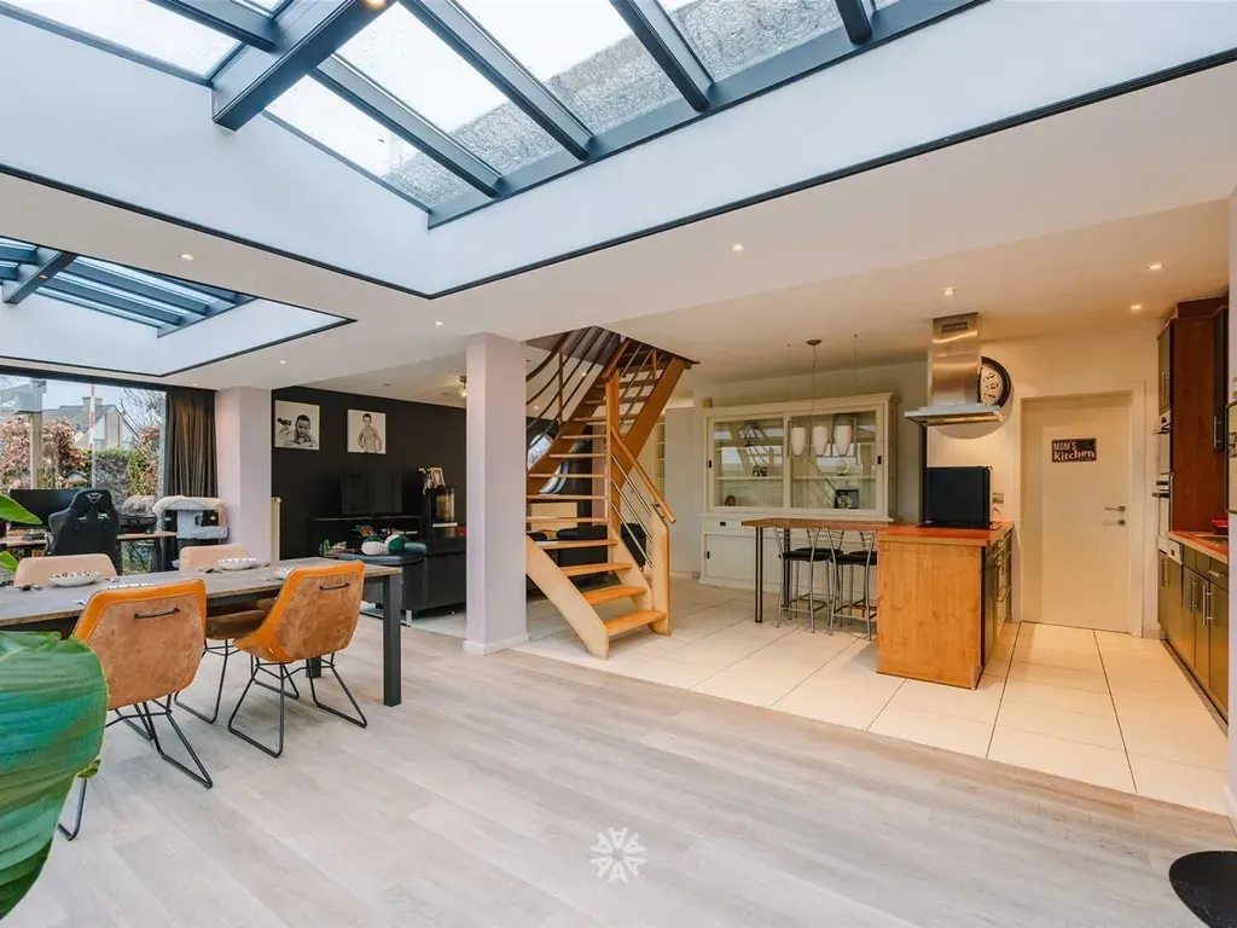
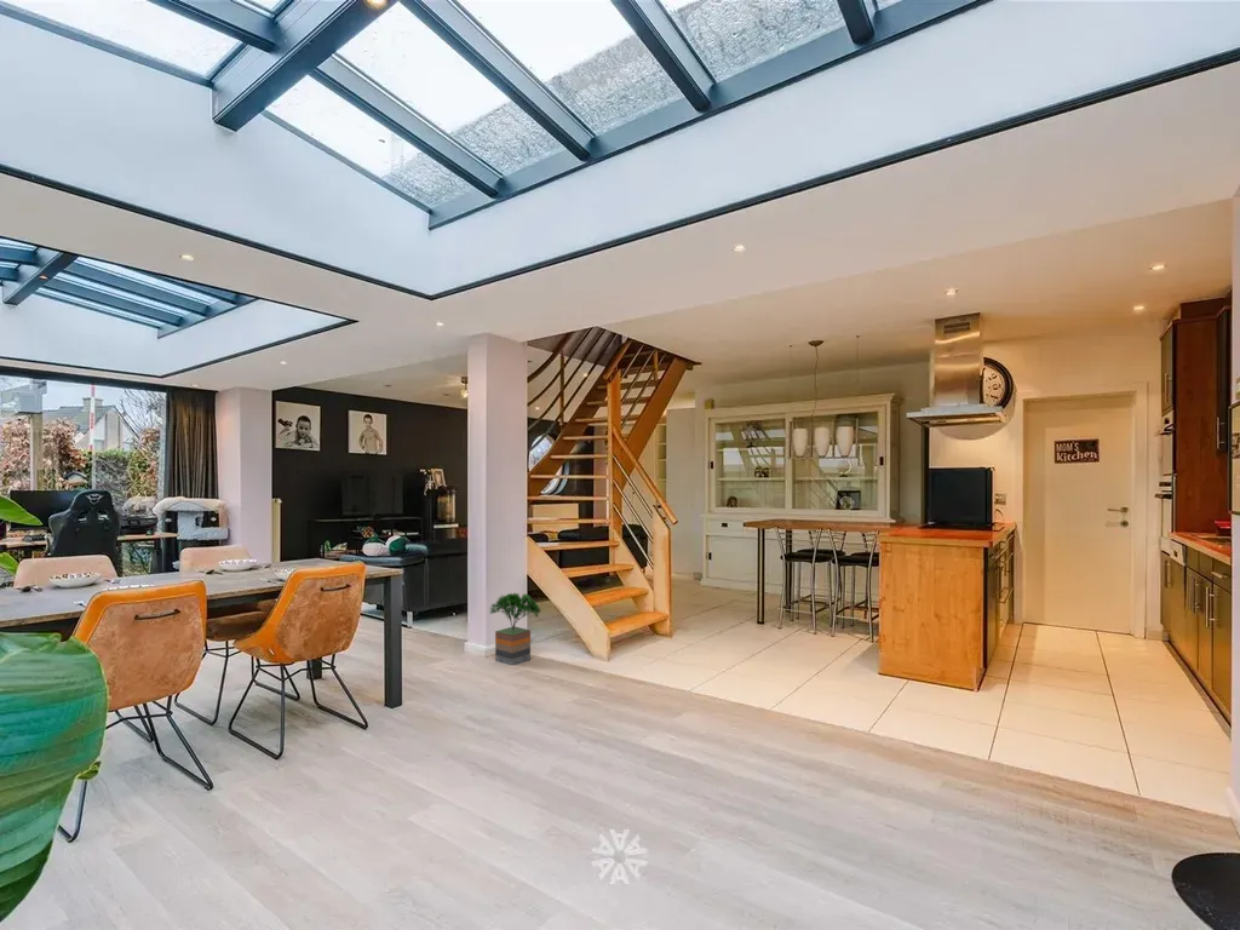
+ potted tree [489,591,542,667]
